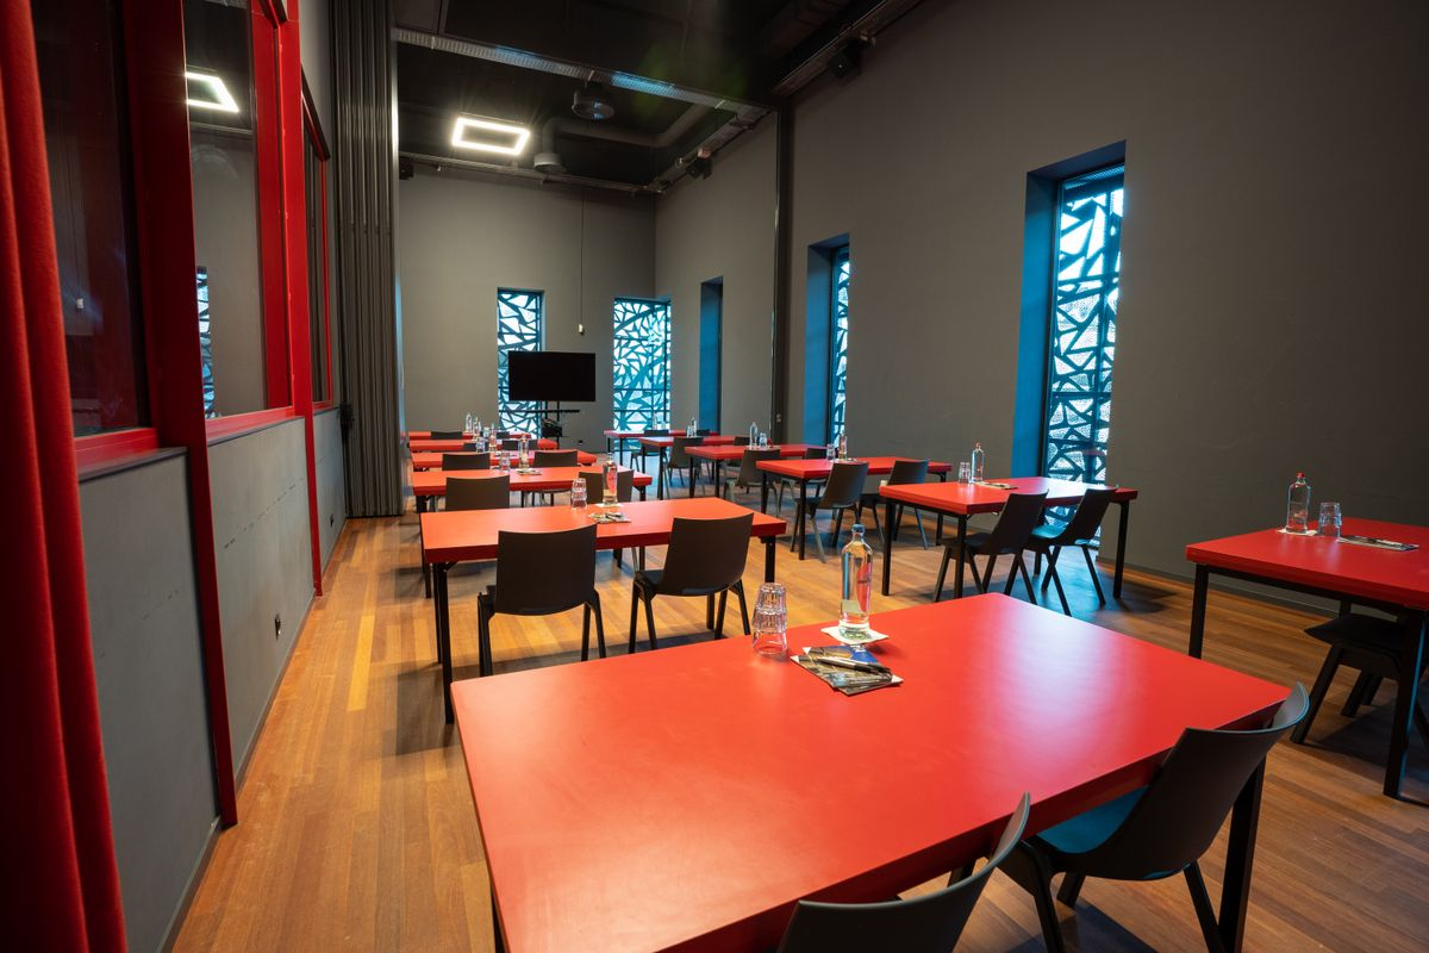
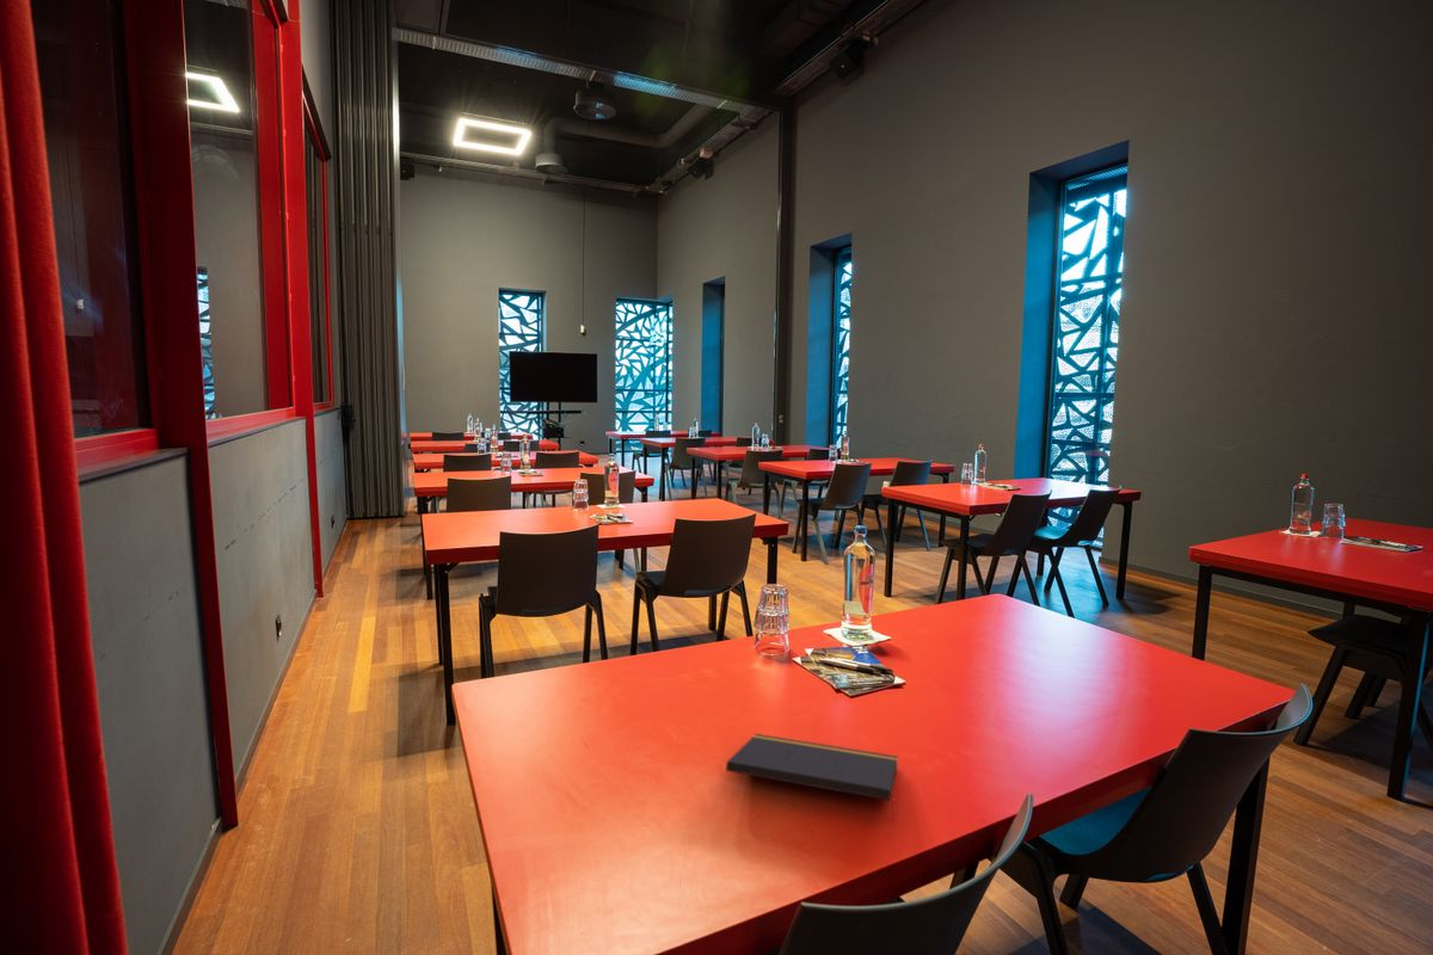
+ notepad [725,733,899,825]
